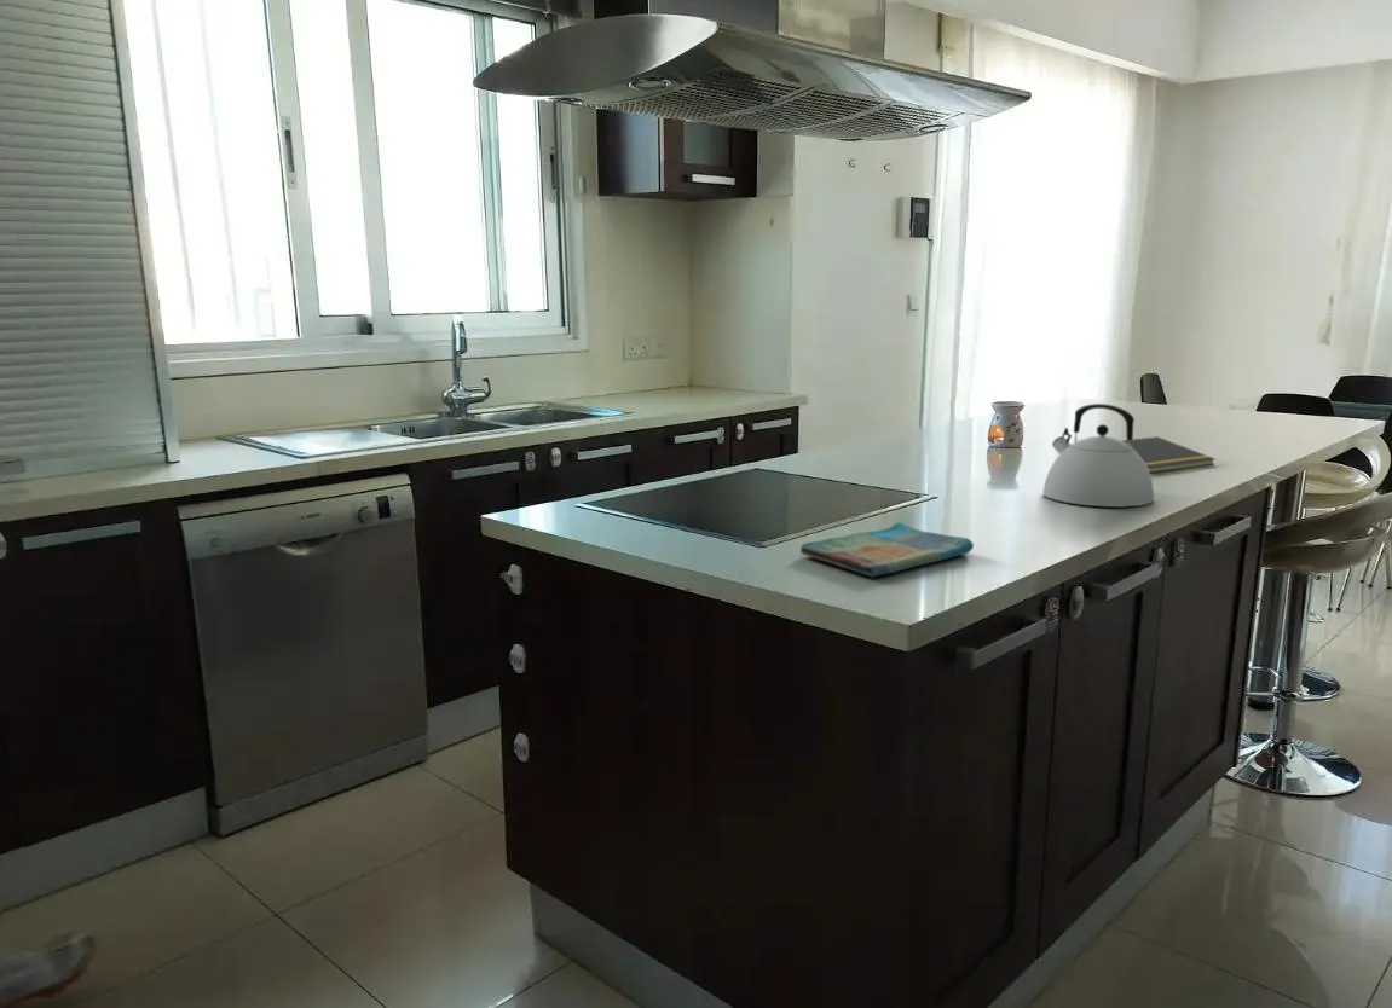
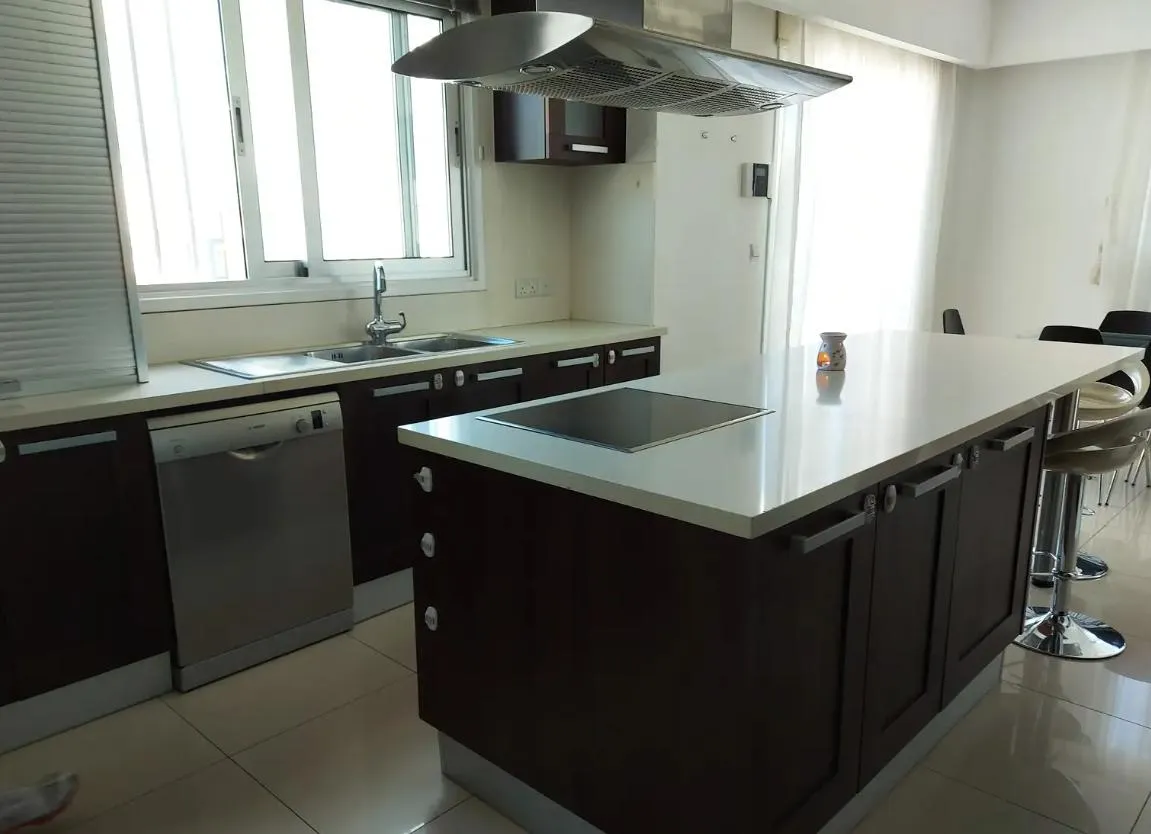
- kettle [1041,402,1155,508]
- notepad [1121,435,1217,474]
- dish towel [799,521,975,578]
